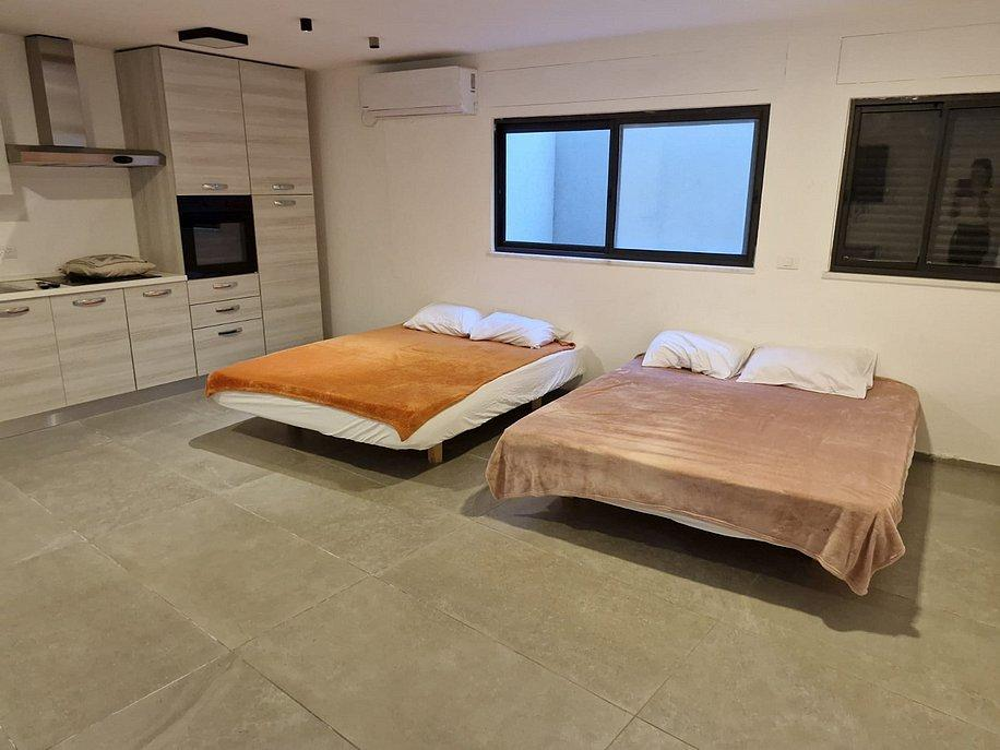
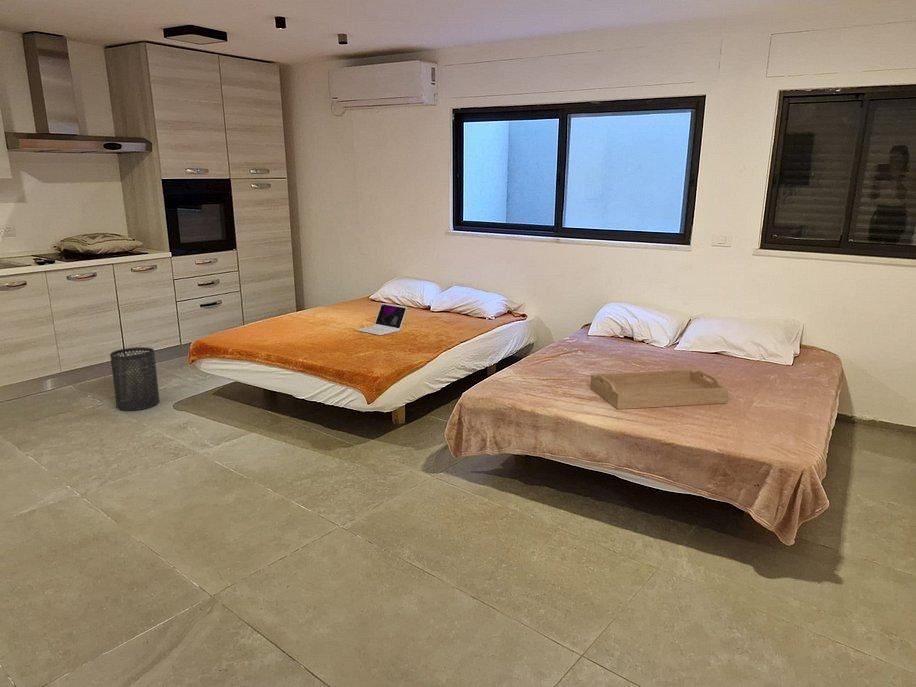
+ laptop [355,302,408,336]
+ trash can [109,346,161,411]
+ serving tray [589,369,730,410]
